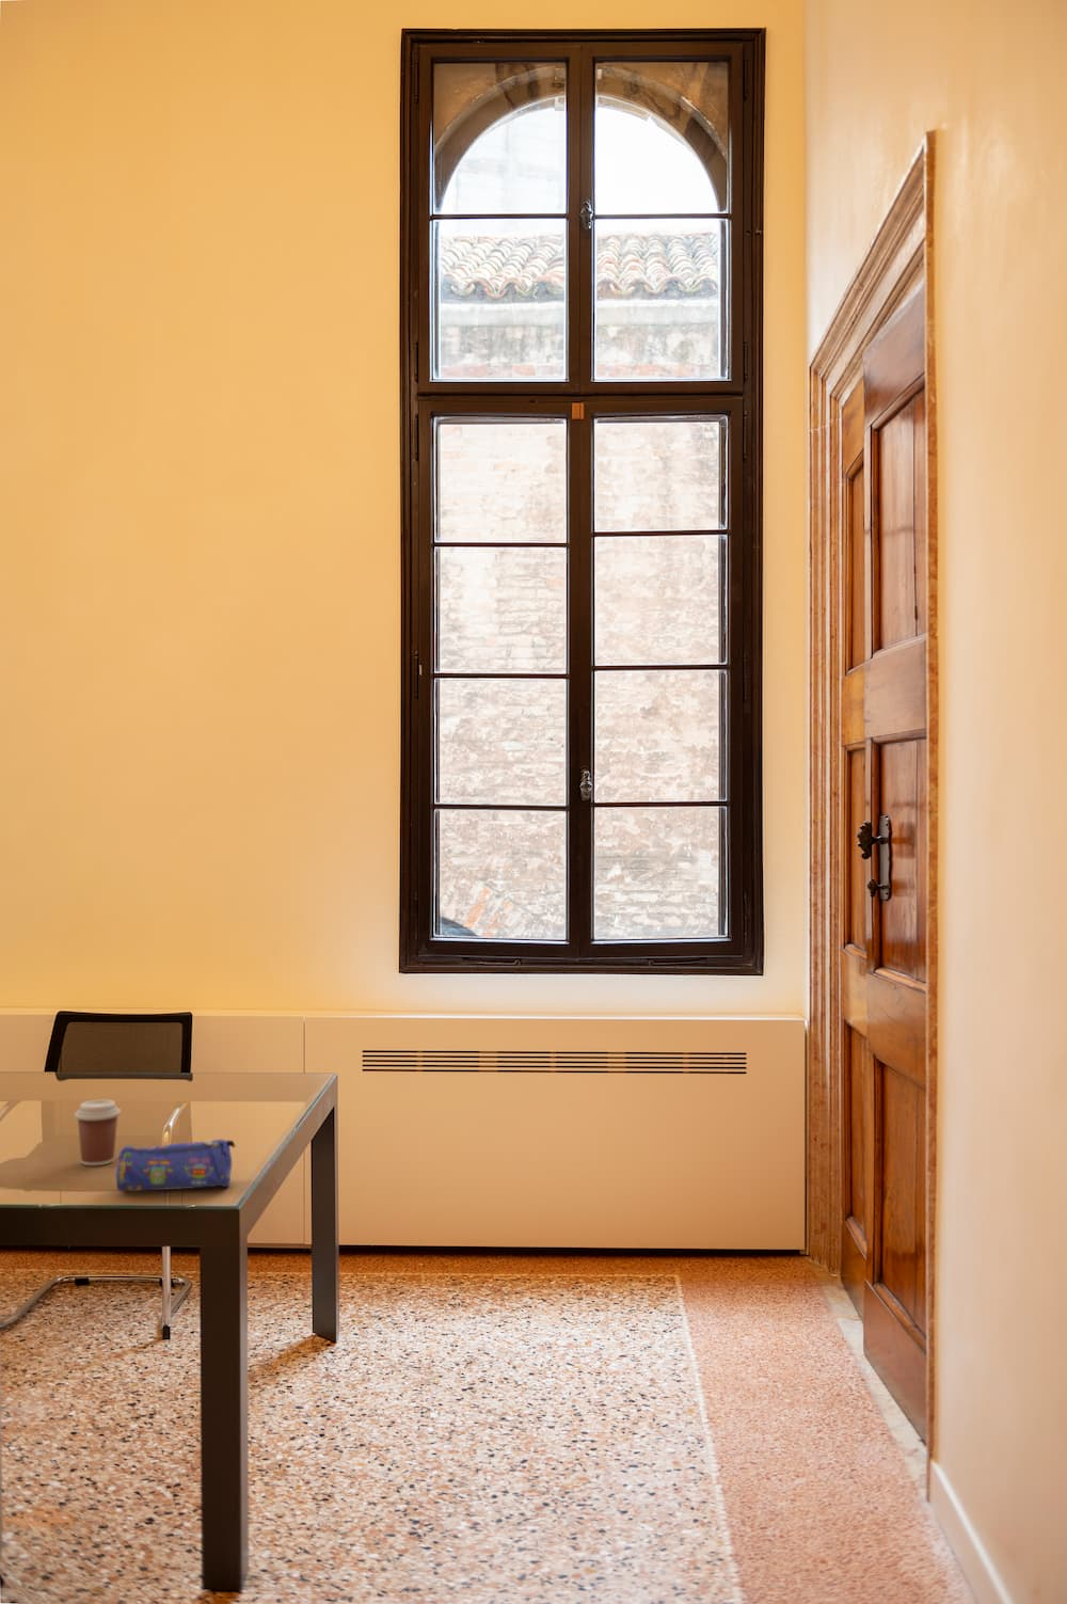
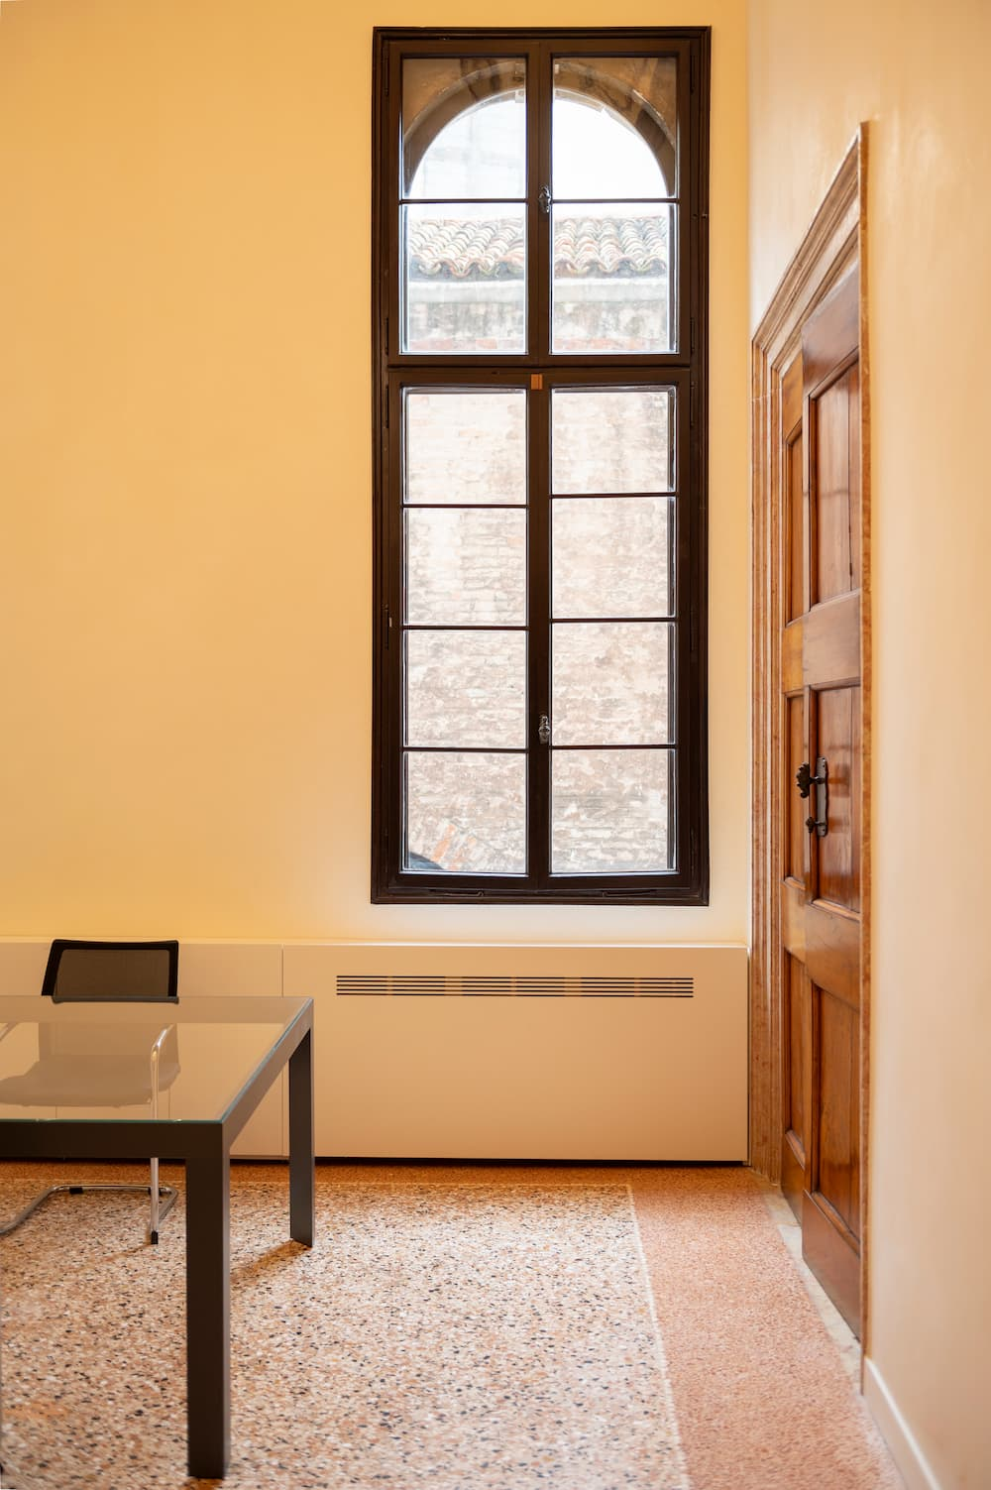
- pencil case [116,1138,236,1192]
- coffee cup [74,1099,121,1167]
